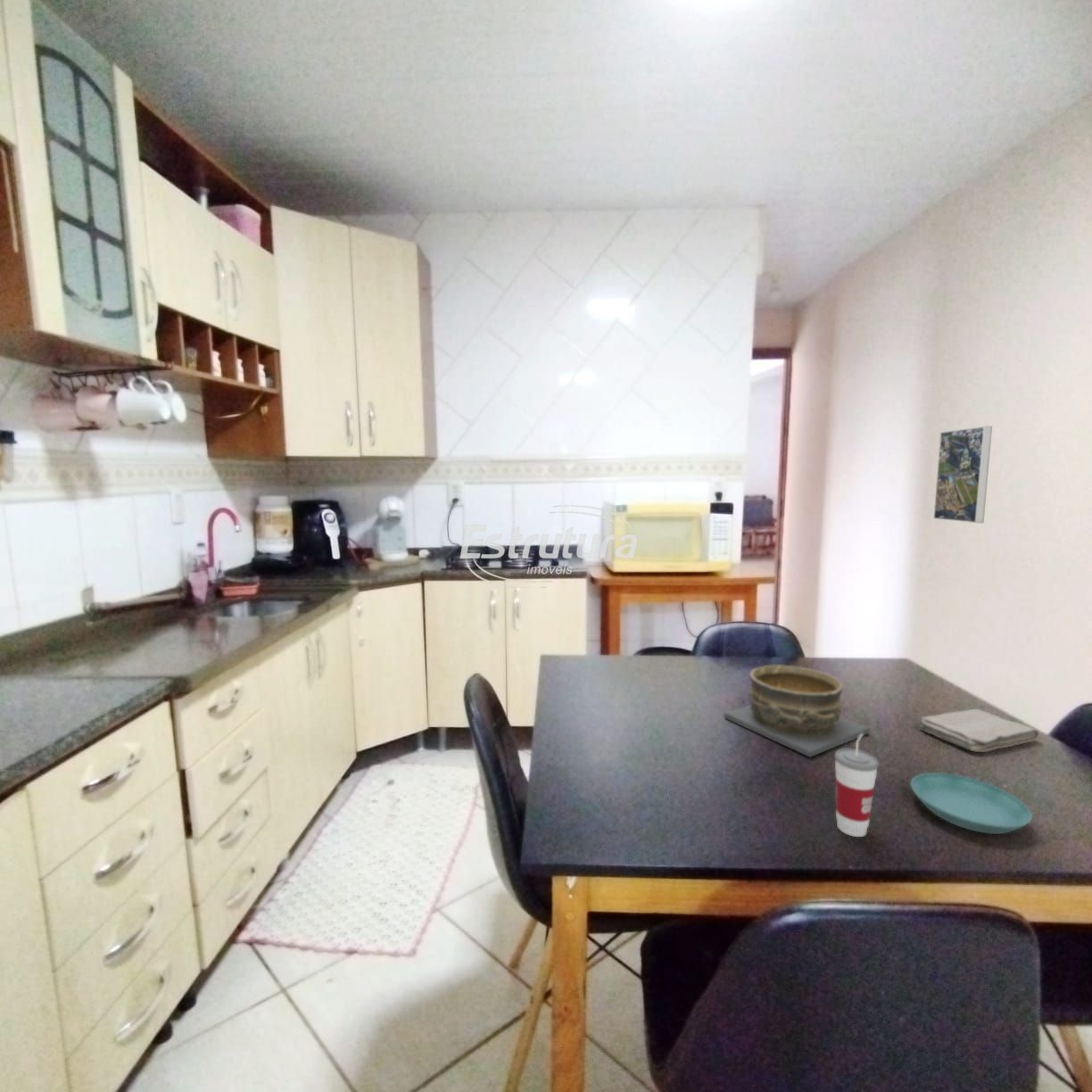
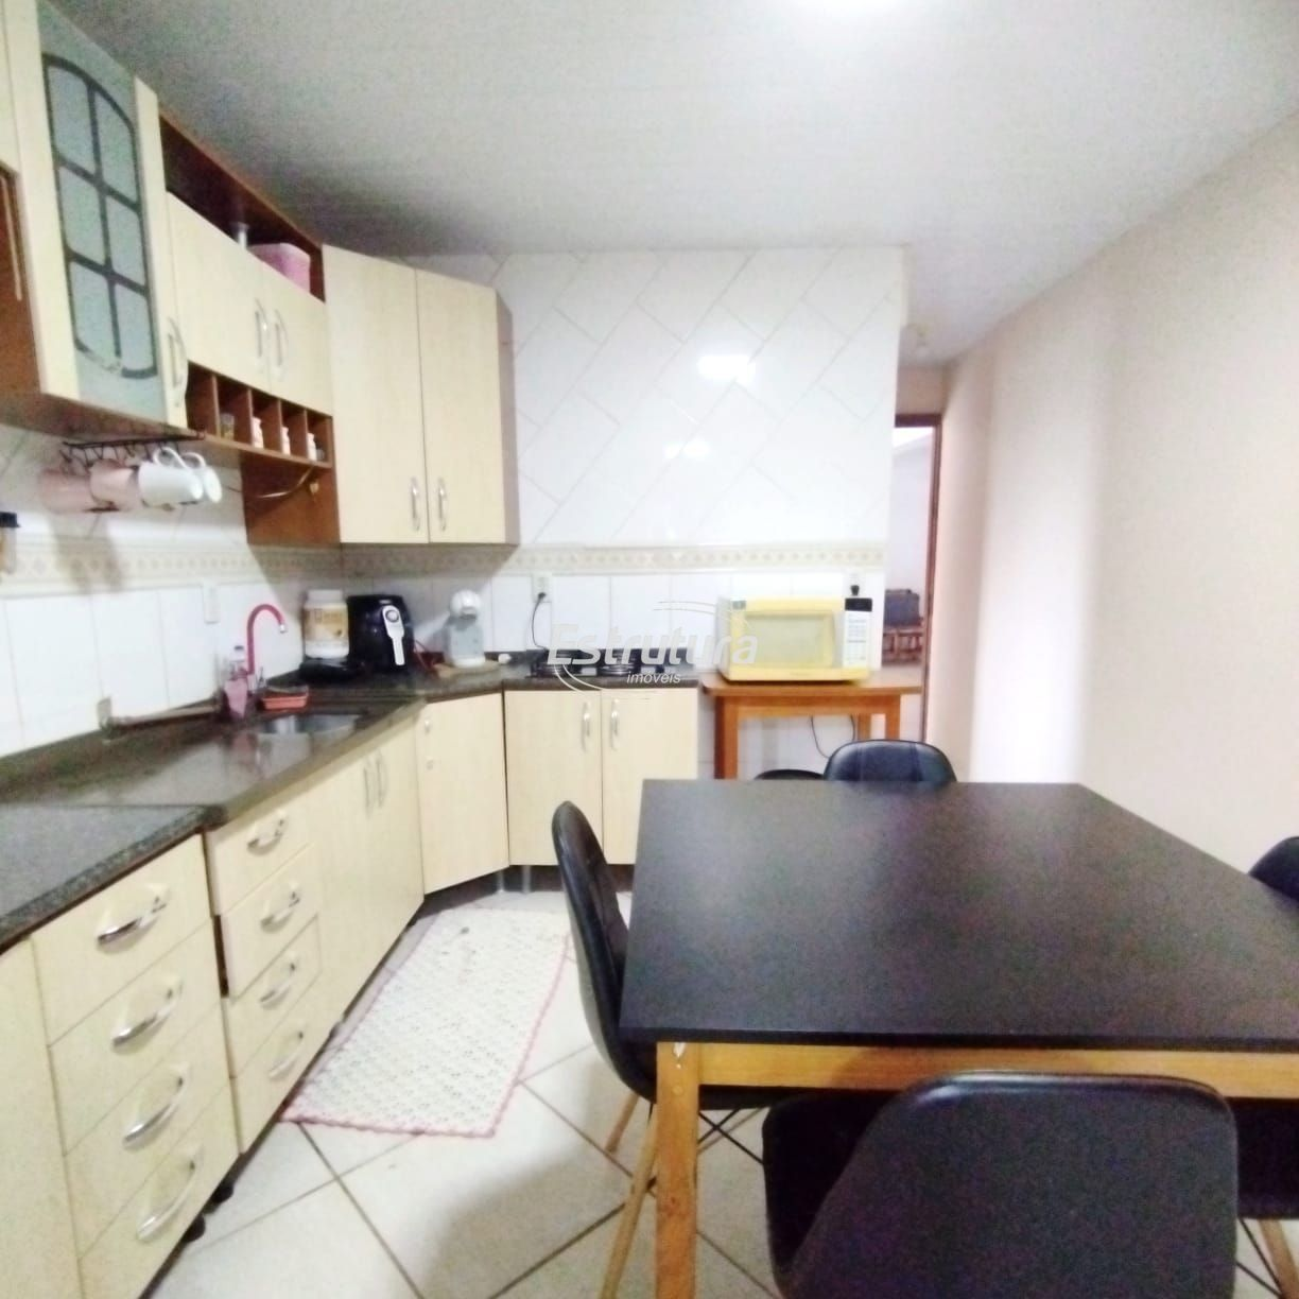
- cup [834,733,880,838]
- bowl [724,665,871,758]
- washcloth [918,708,1040,753]
- saucer [910,772,1033,835]
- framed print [932,426,993,524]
